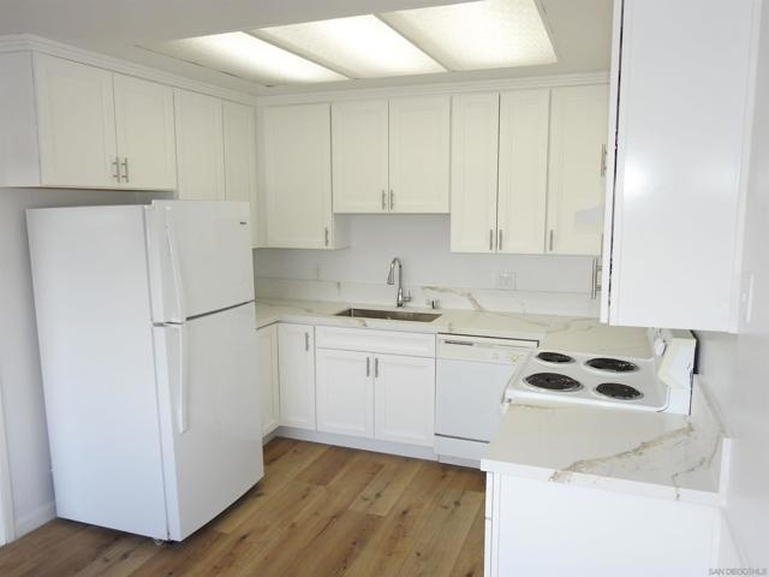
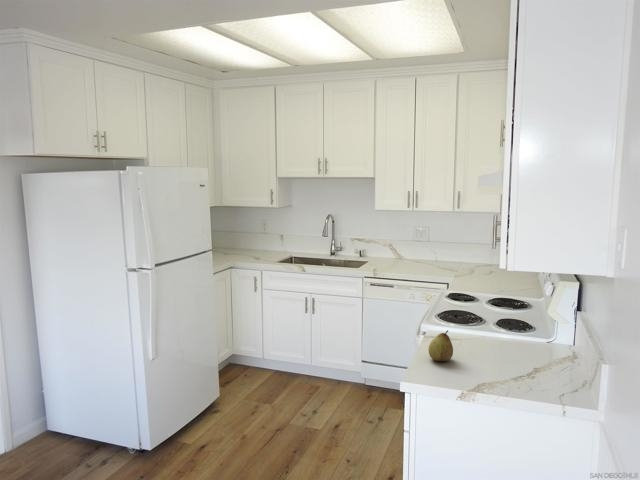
+ fruit [428,329,454,362]
